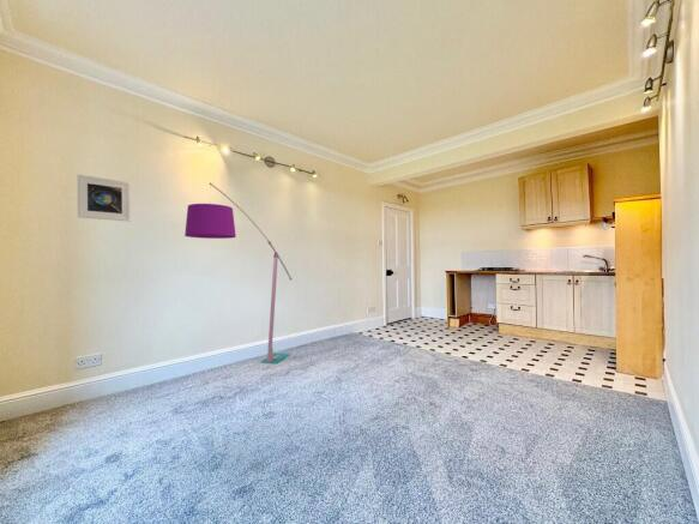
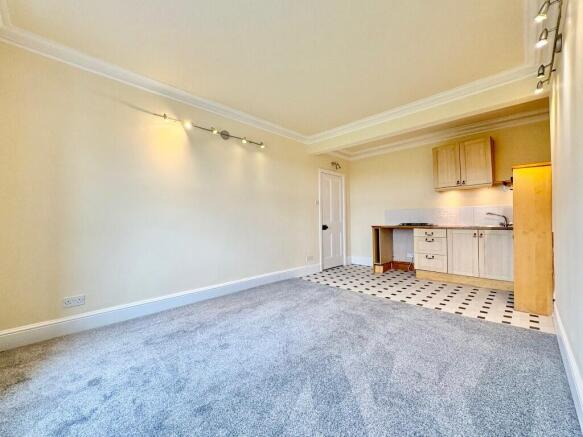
- floor lamp [183,181,293,365]
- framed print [77,174,132,223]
